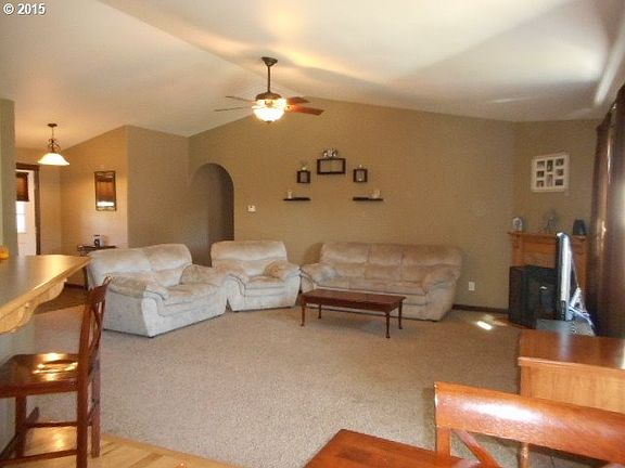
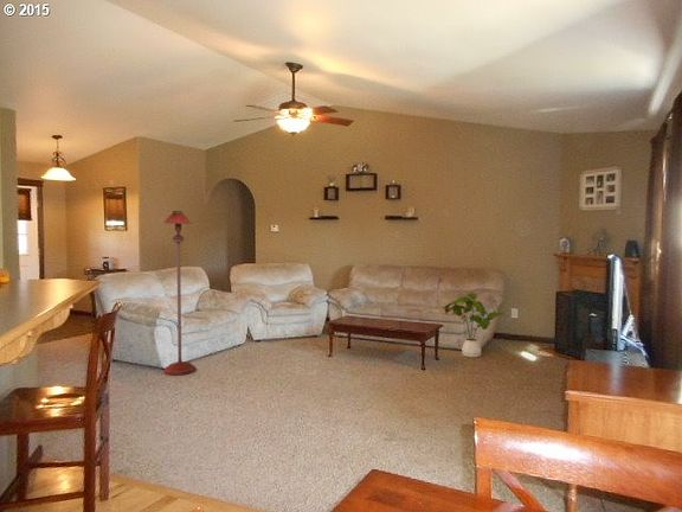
+ floor lamp [162,210,197,377]
+ house plant [442,292,507,358]
